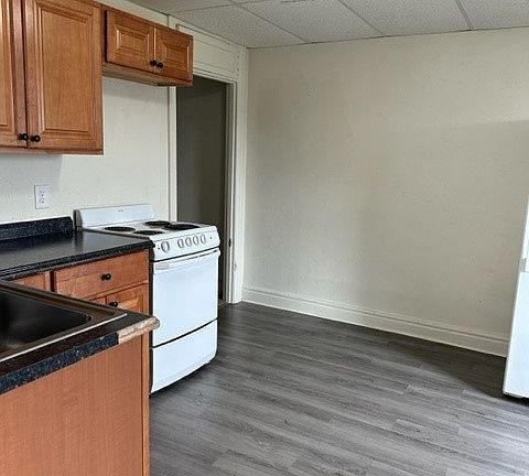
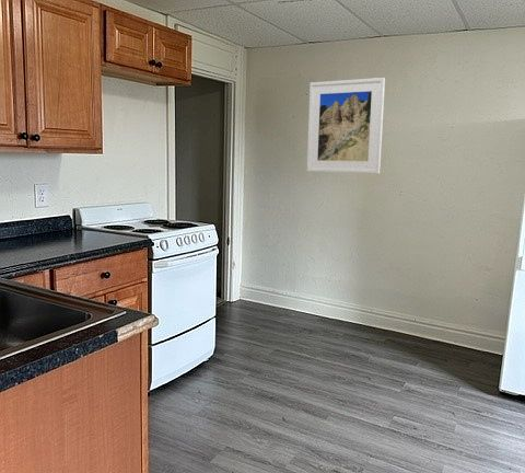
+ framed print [306,77,386,174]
